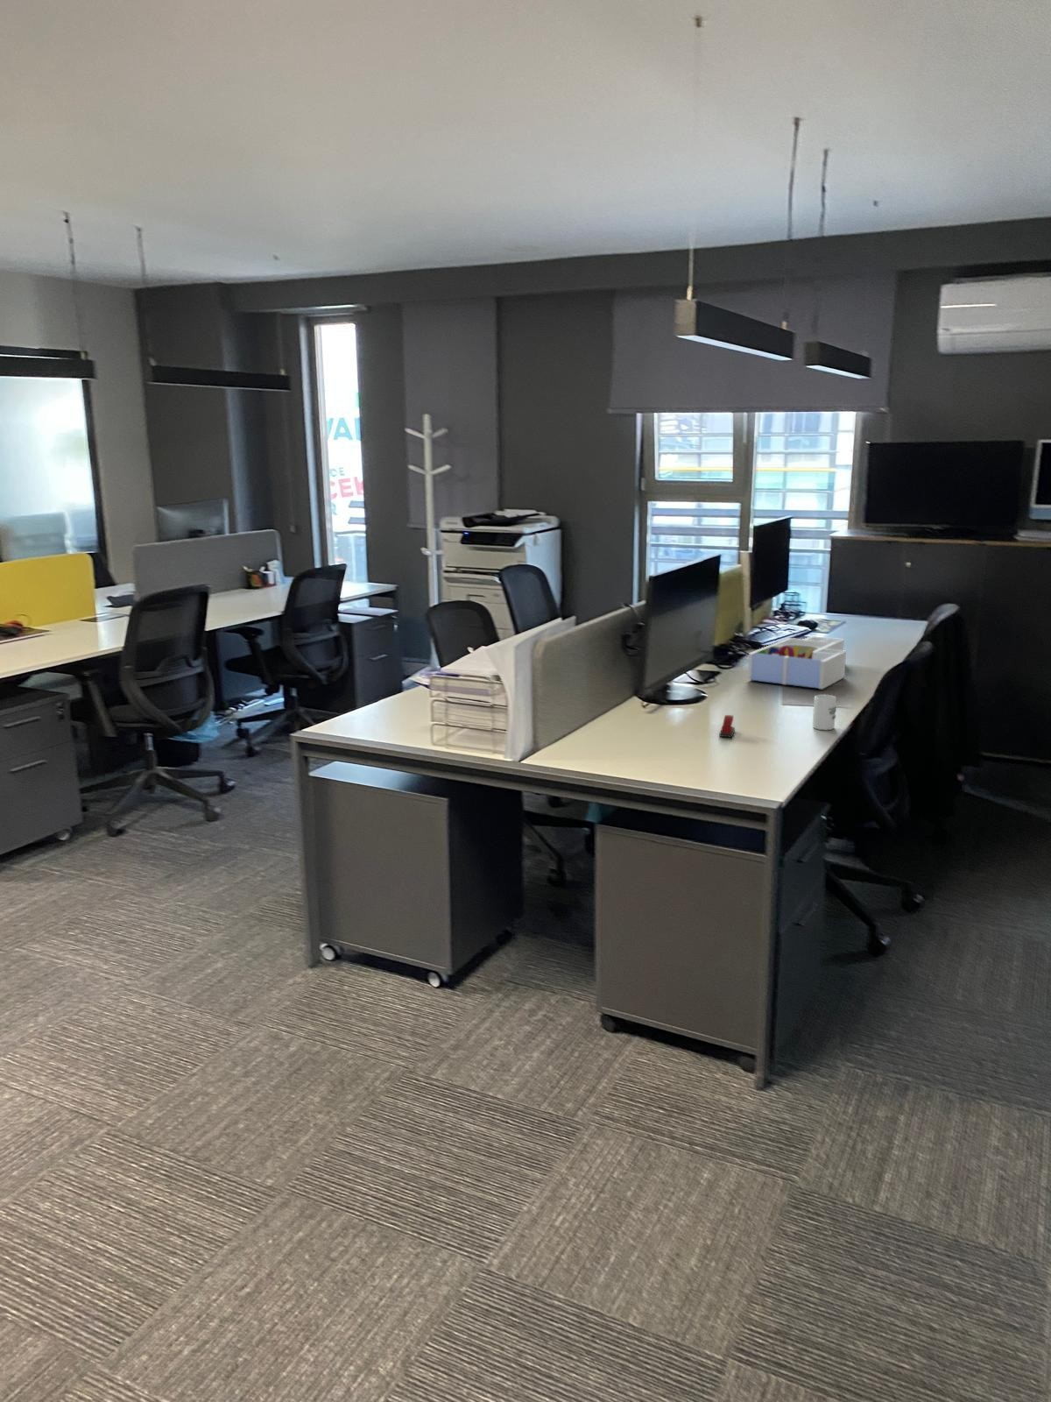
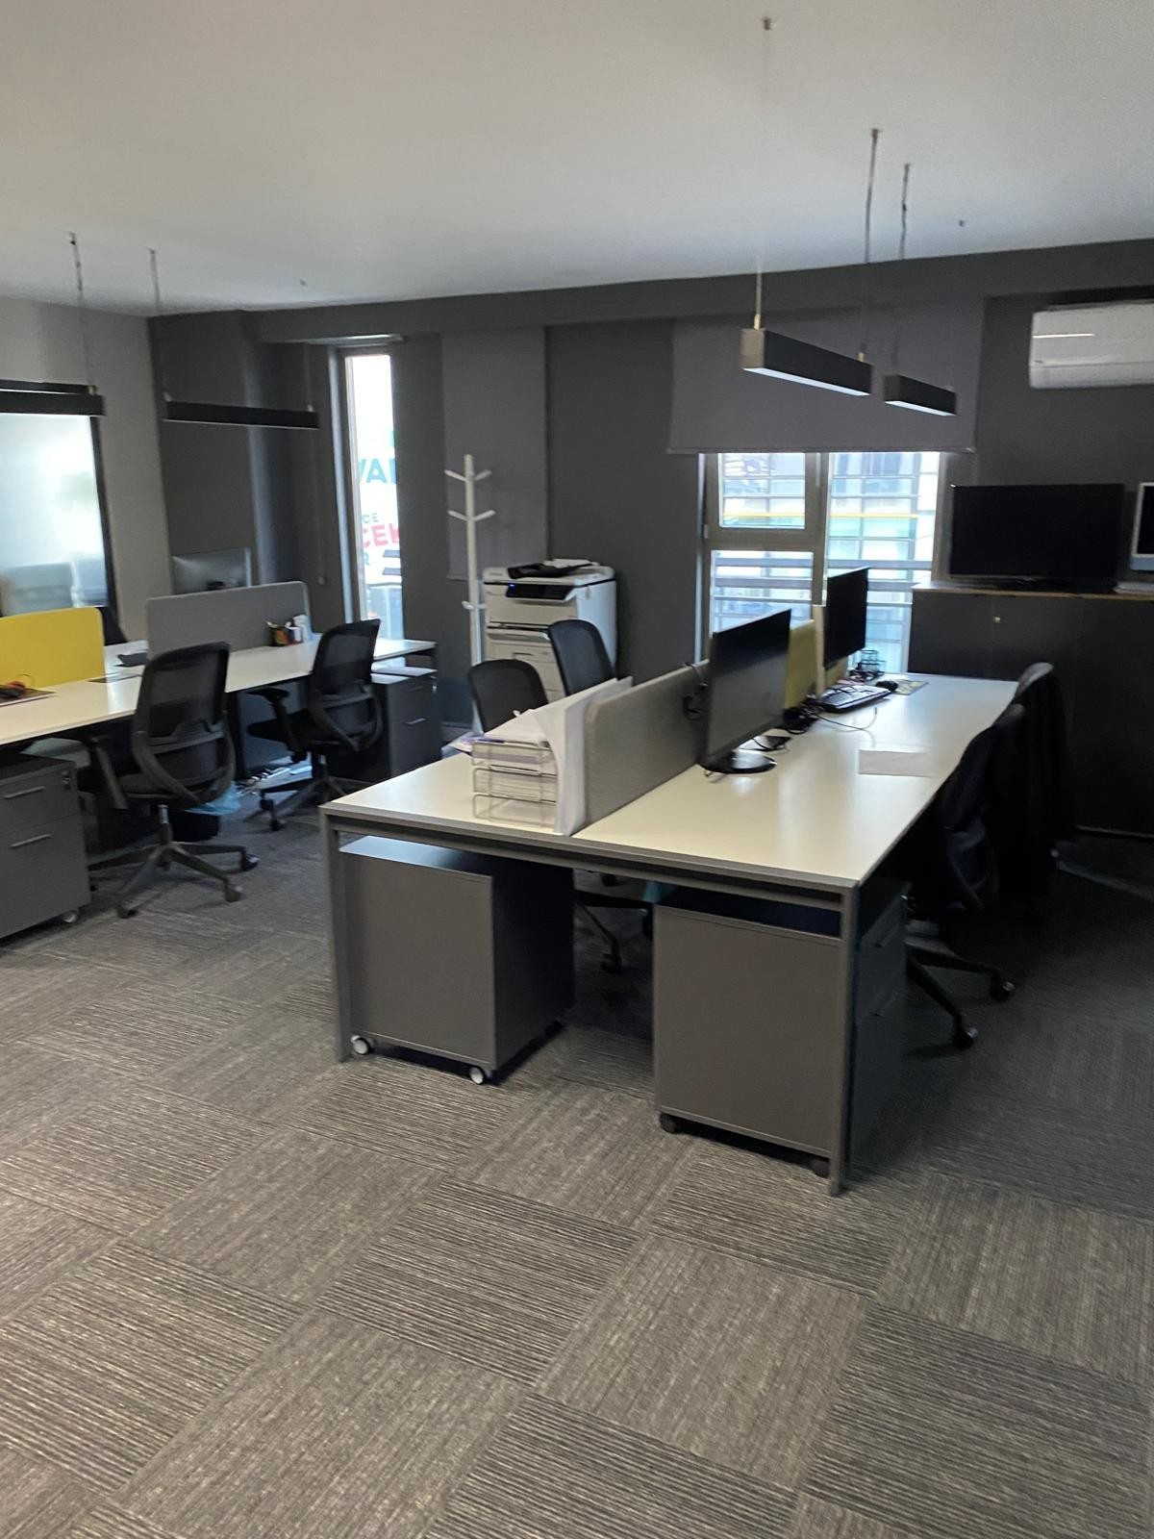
- cup [811,693,837,732]
- desk organizer [747,635,847,690]
- stapler [719,714,735,739]
